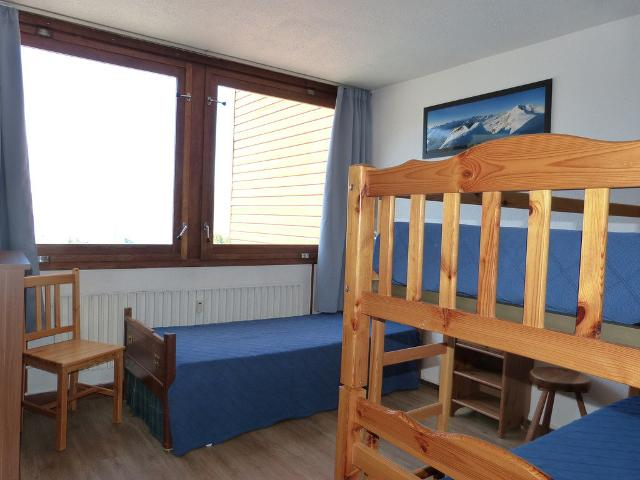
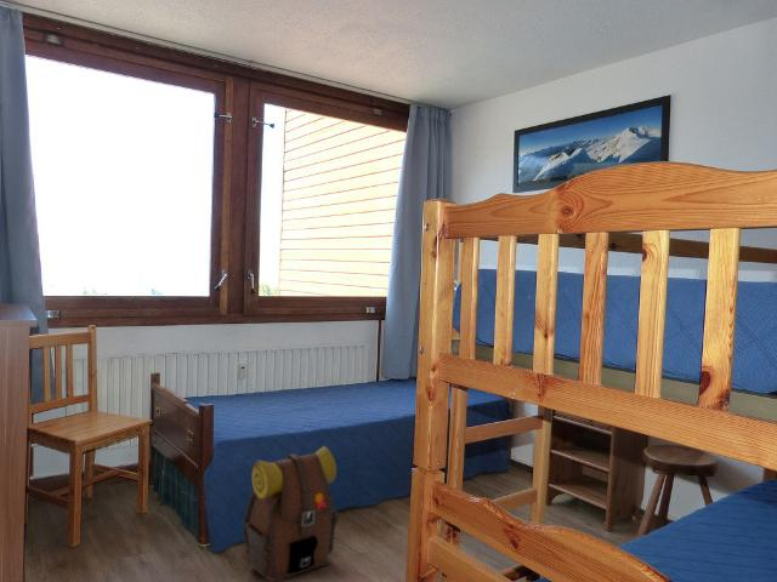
+ backpack [242,445,341,582]
